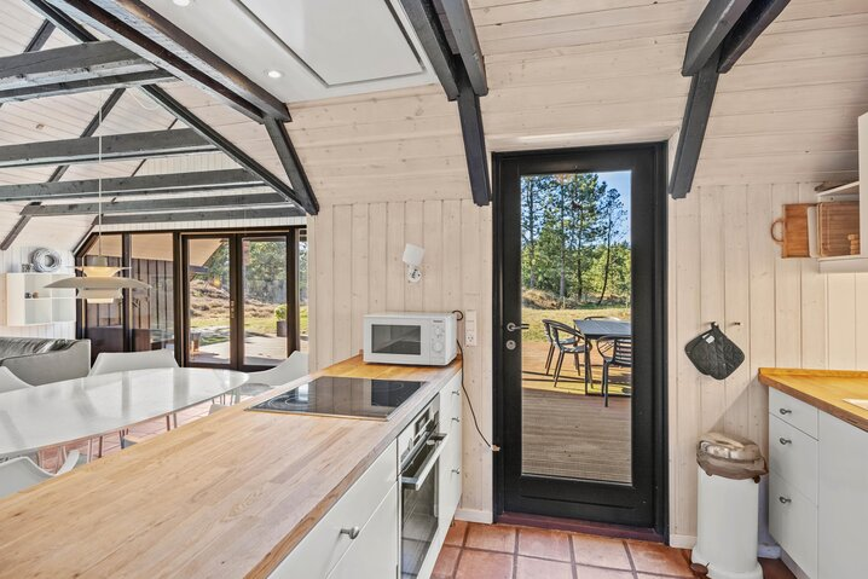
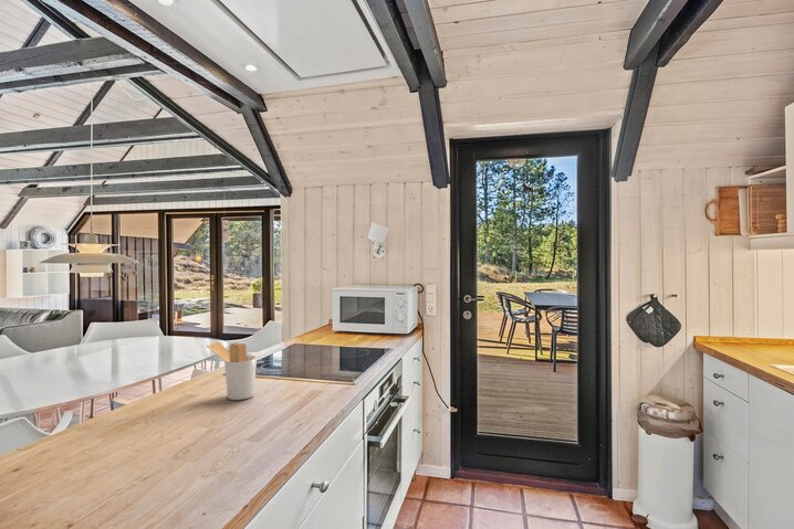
+ utensil holder [206,340,258,401]
